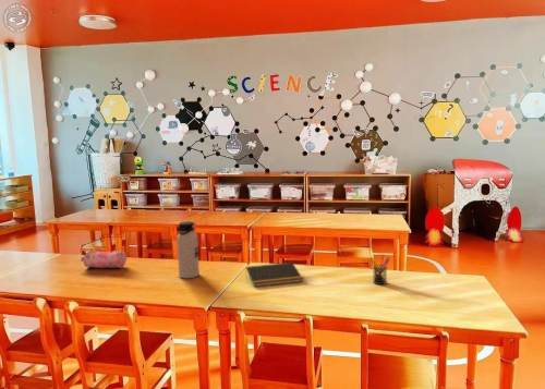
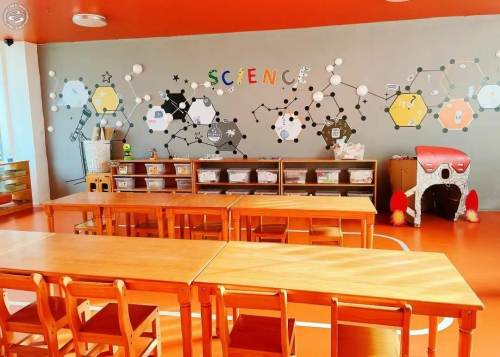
- water bottle [175,220,201,279]
- notepad [244,262,304,288]
- pencil case [80,250,128,269]
- pen holder [370,253,390,285]
